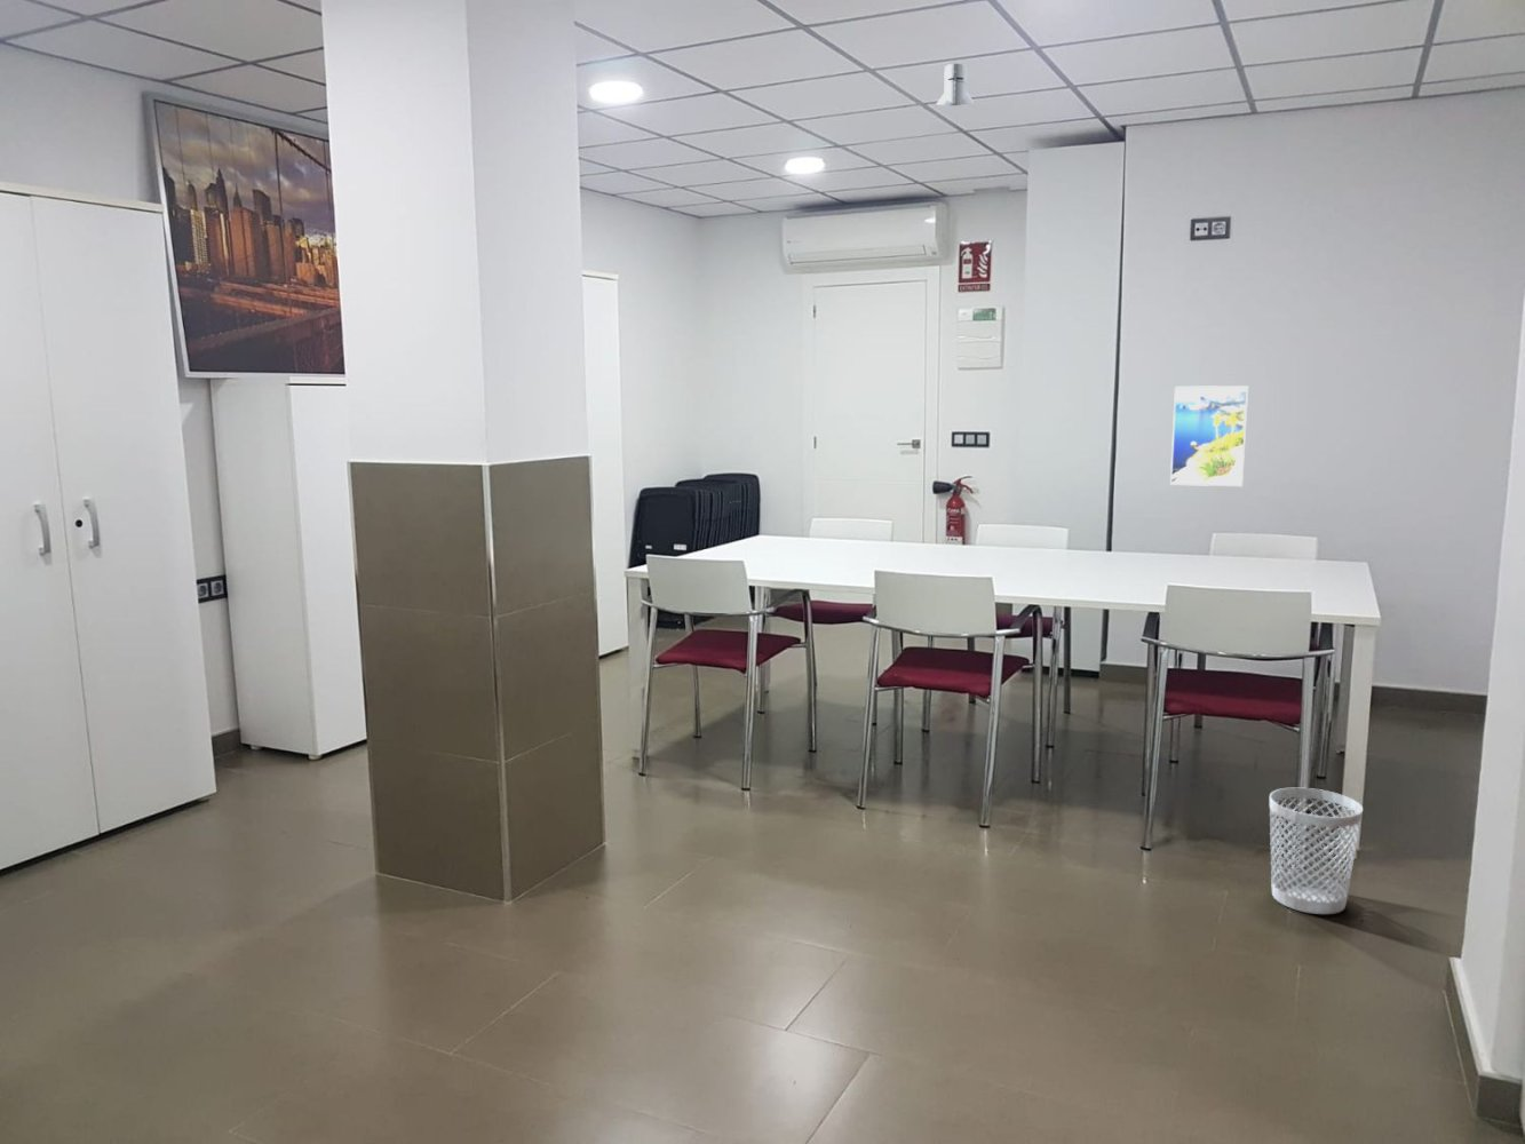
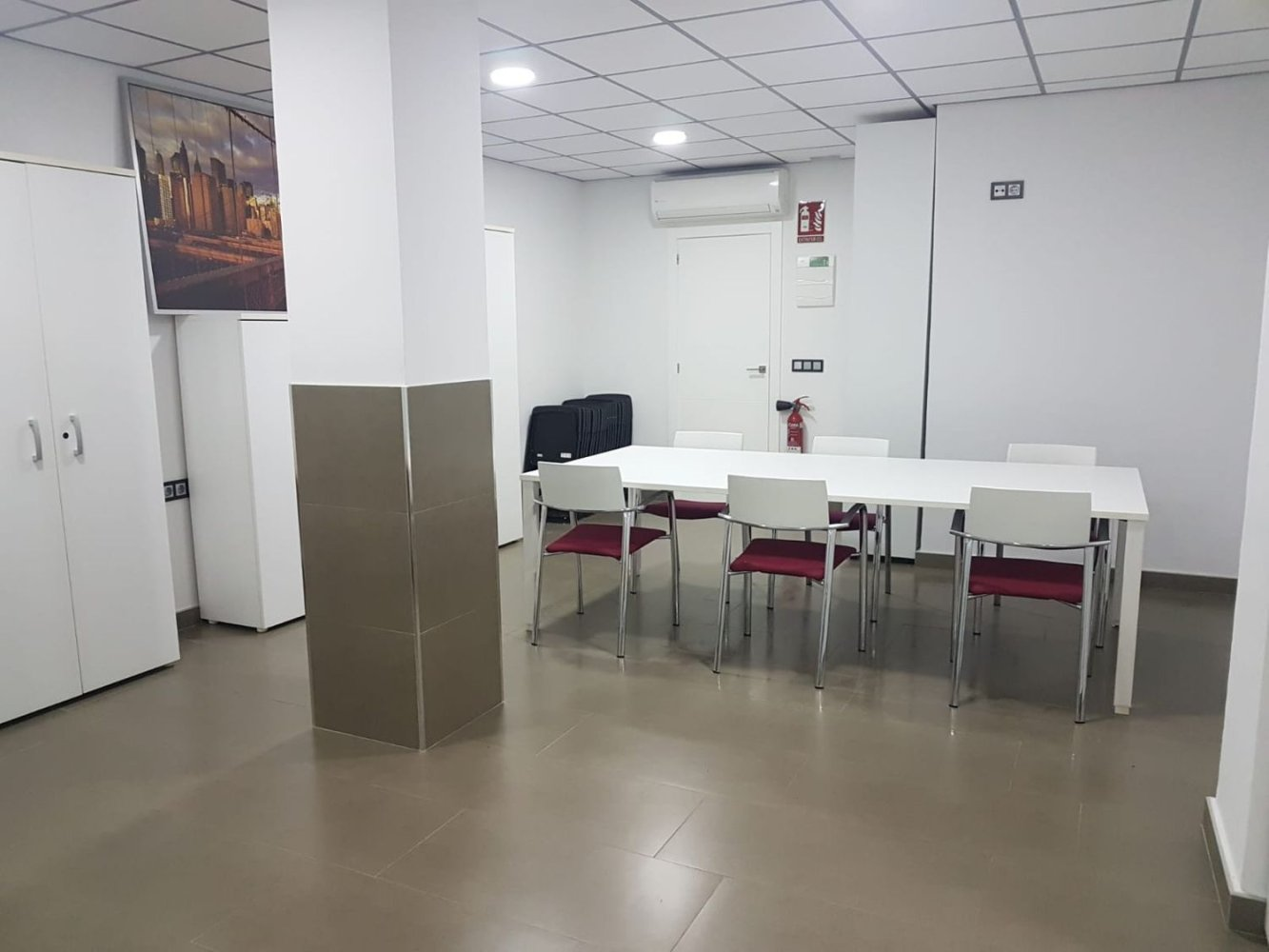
- wastebasket [1269,787,1364,916]
- knight helmet [936,62,975,107]
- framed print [1169,385,1250,488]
